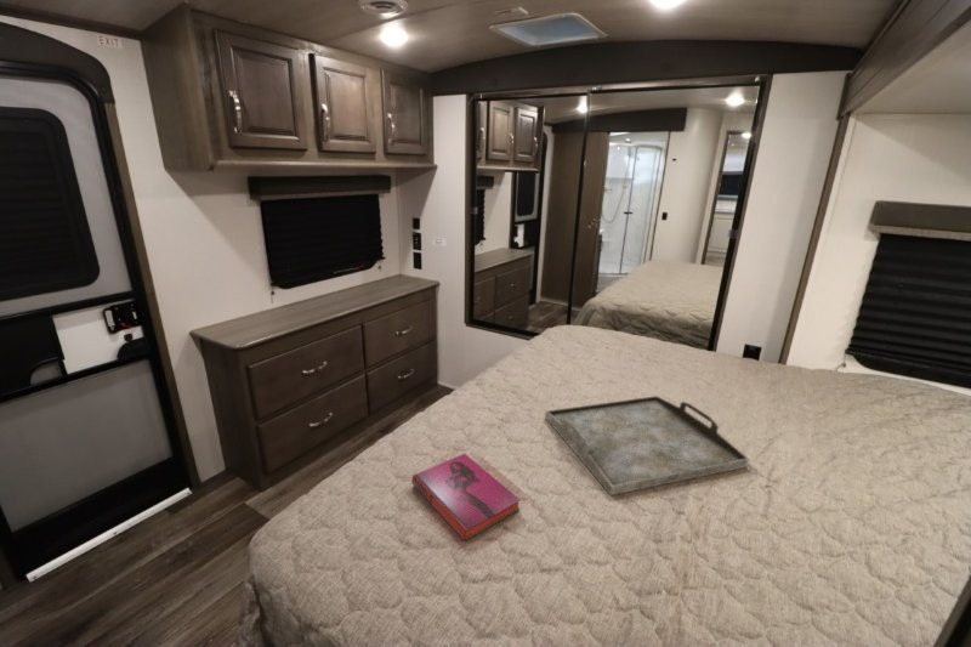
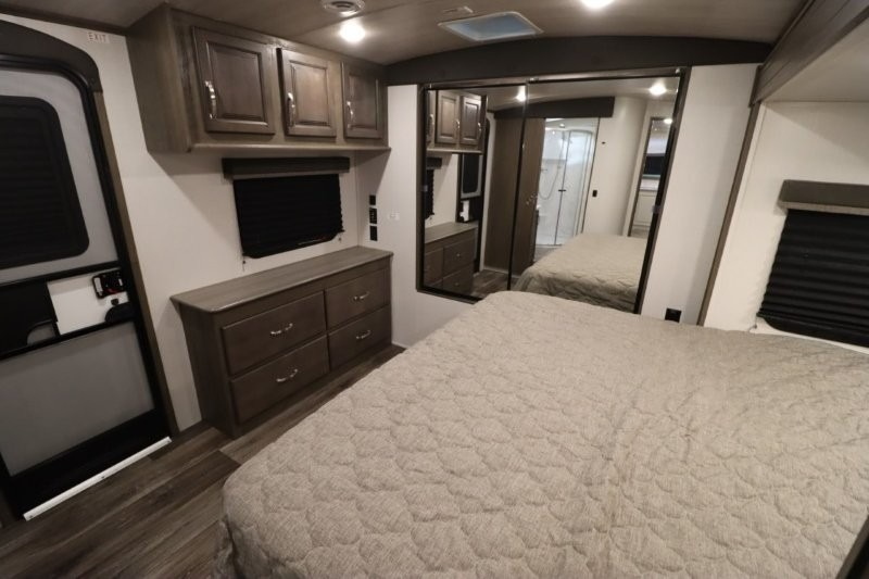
- hardback book [410,453,522,543]
- serving tray [544,395,750,496]
